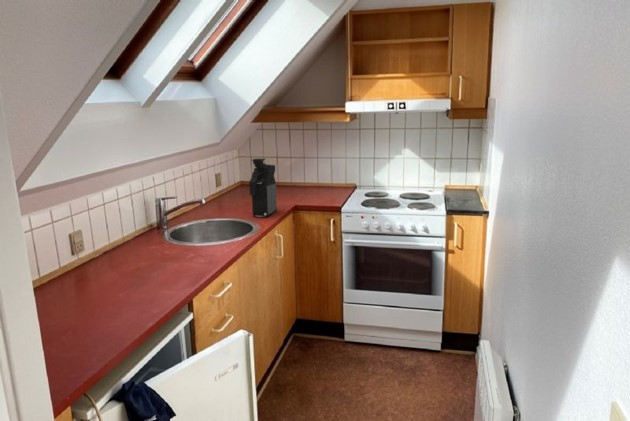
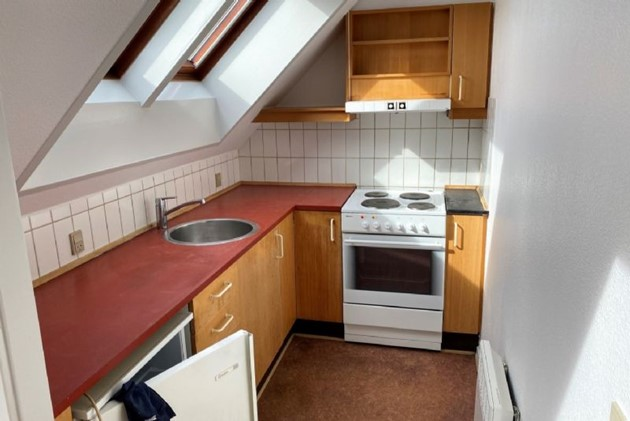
- coffee maker [248,158,278,218]
